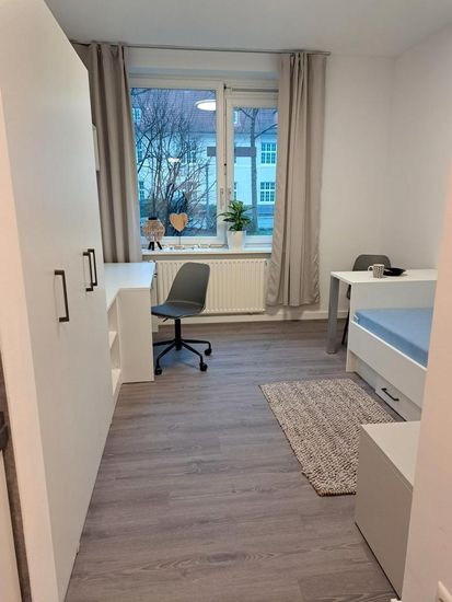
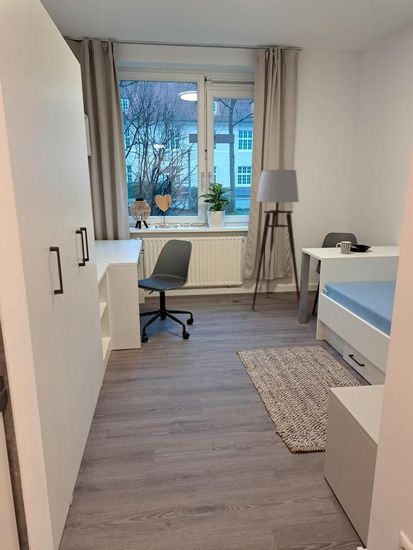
+ floor lamp [231,169,301,311]
